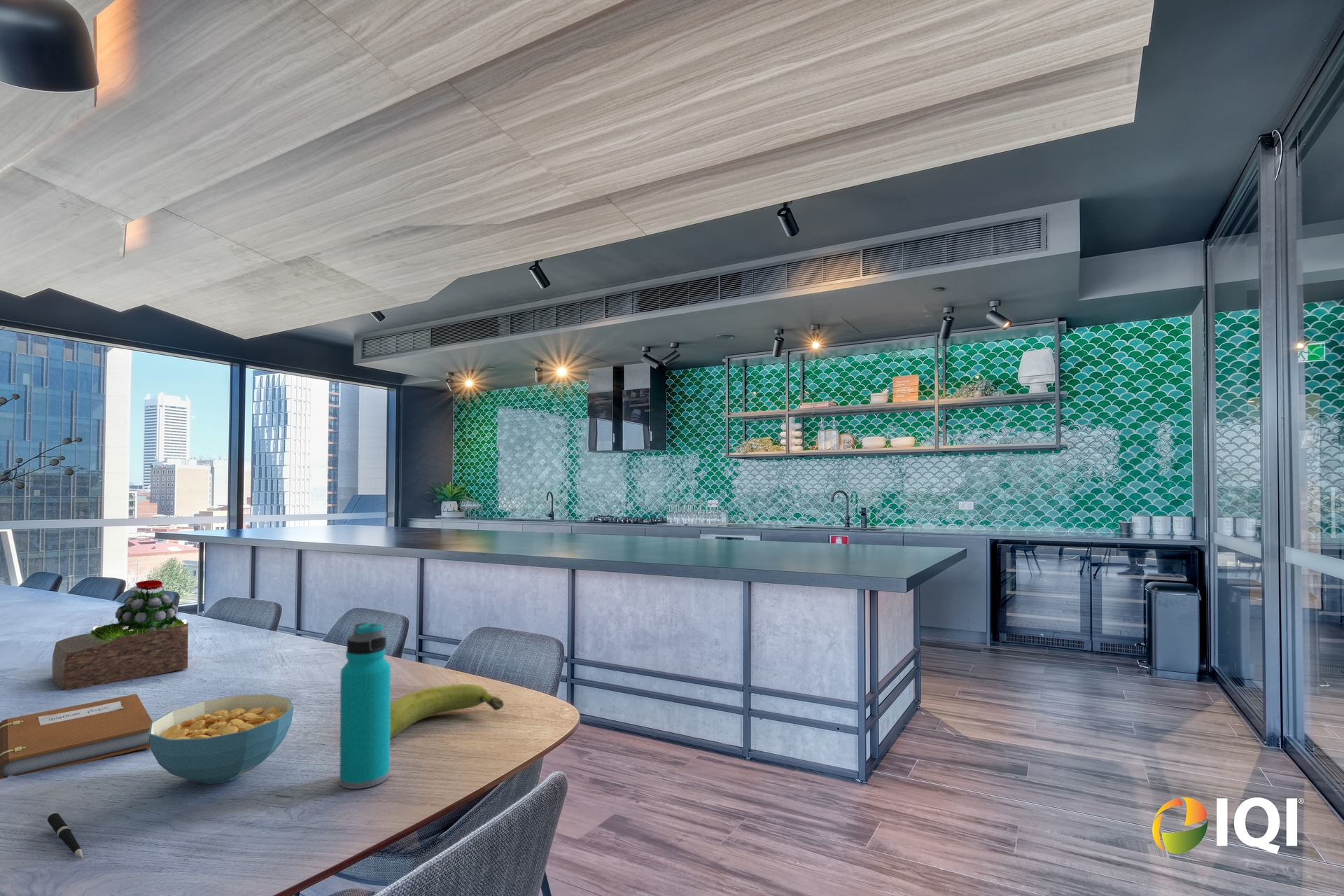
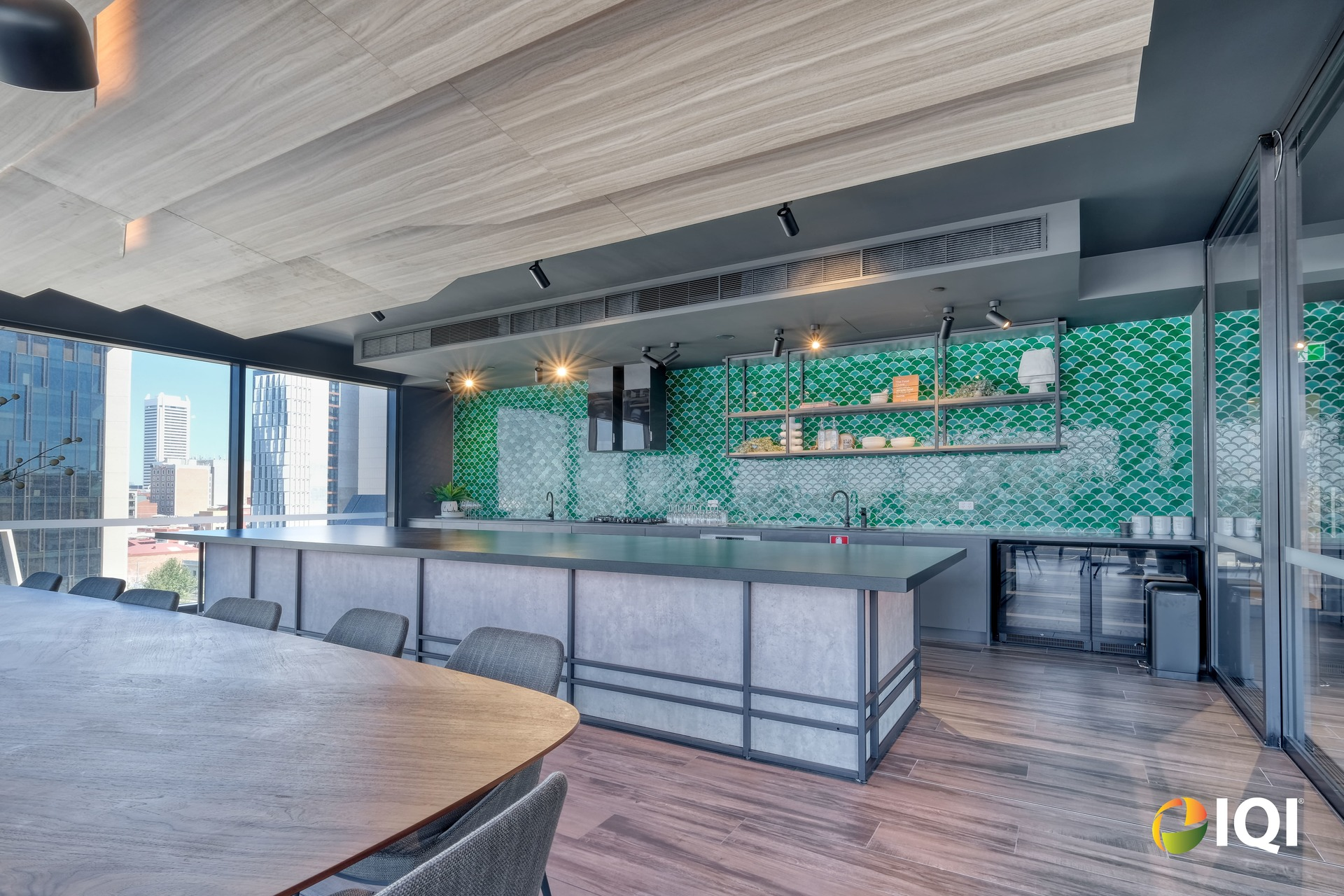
- succulent plant [52,580,189,691]
- cereal bowl [149,694,295,785]
- water bottle [339,622,391,790]
- pen [46,812,84,859]
- fruit [390,683,505,738]
- notebook [0,693,153,780]
